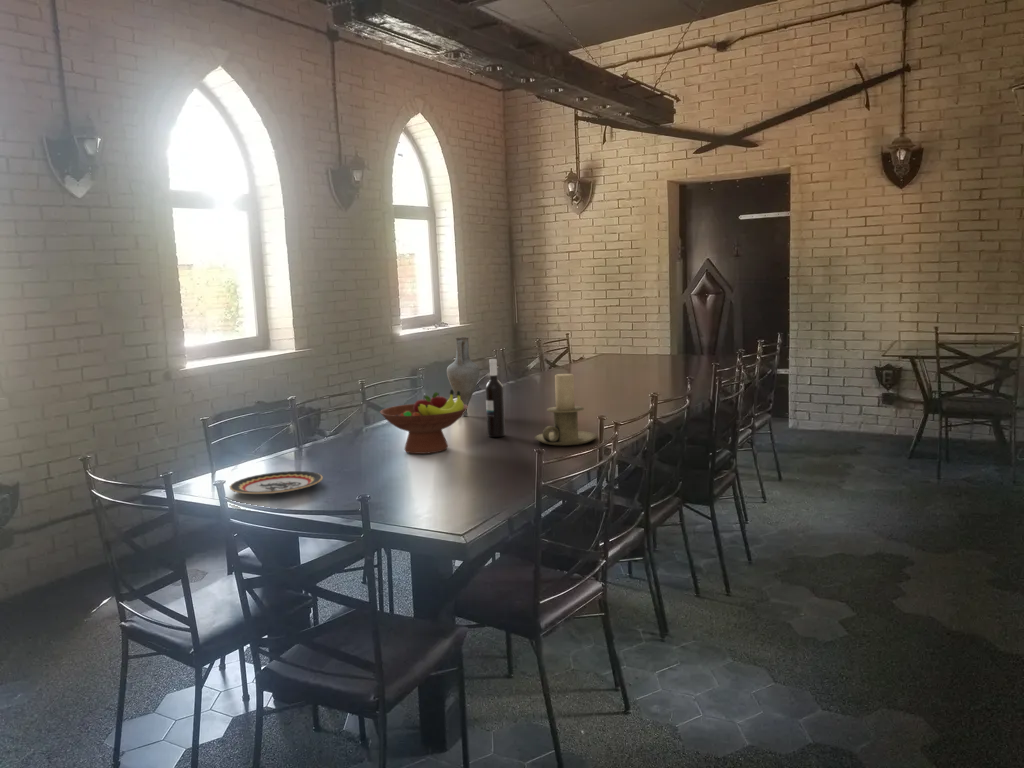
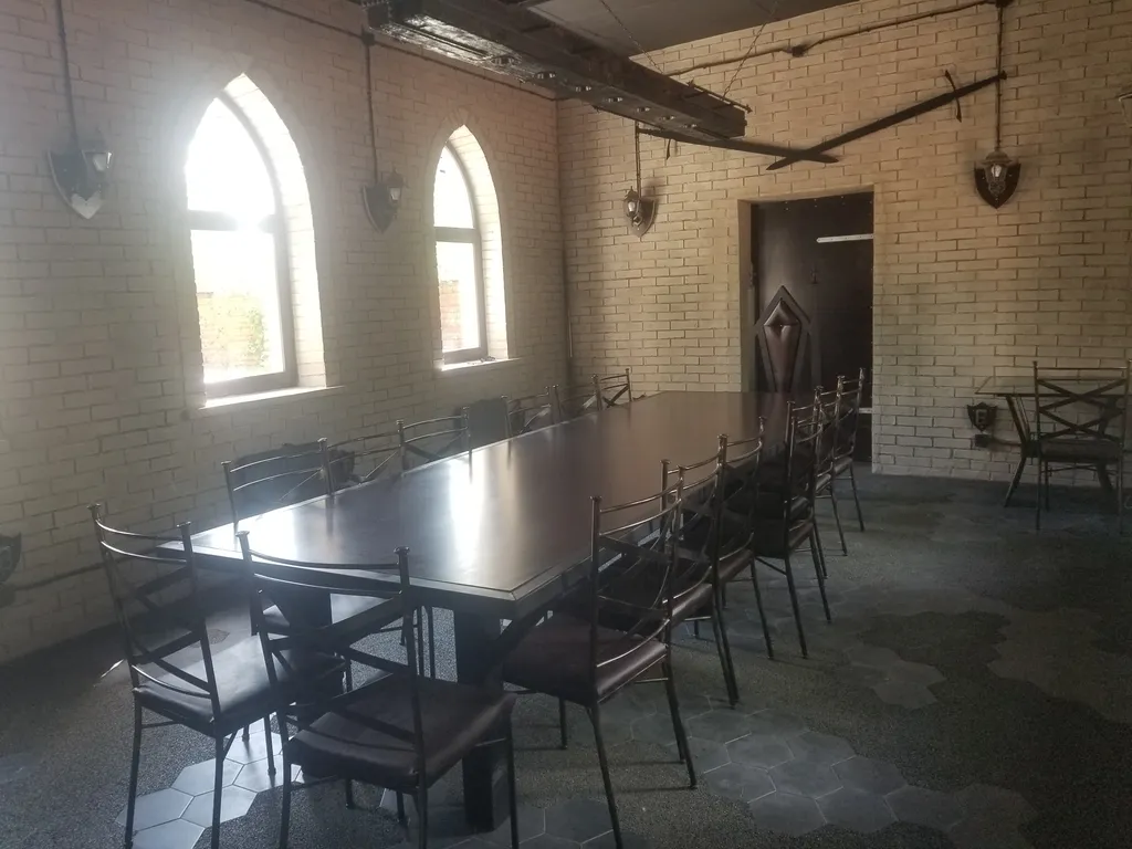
- wine bottle [484,358,506,438]
- candle holder [534,373,599,447]
- plate [229,470,324,495]
- vase [446,336,481,417]
- fruit bowl [379,388,469,455]
